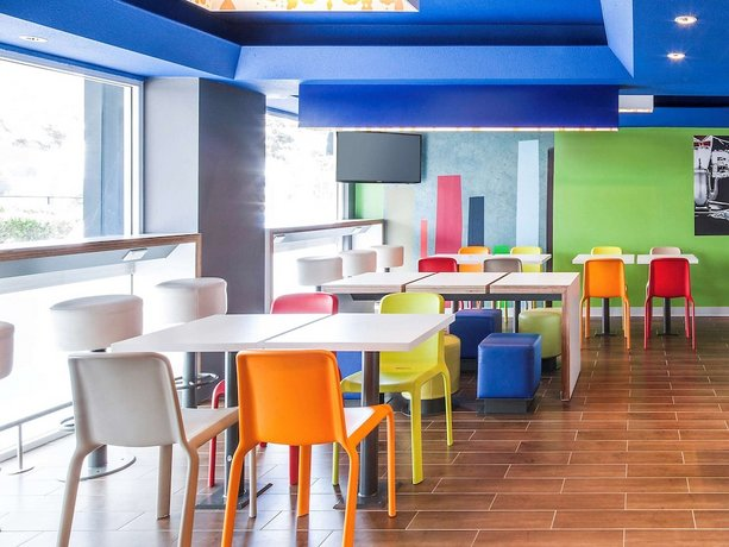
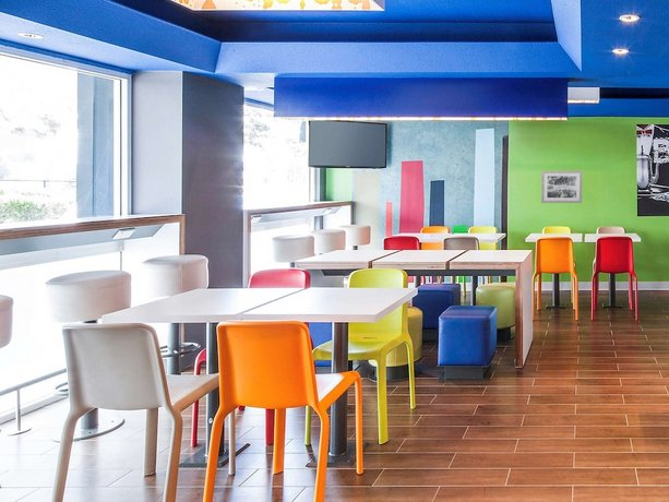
+ wall art [540,169,583,204]
